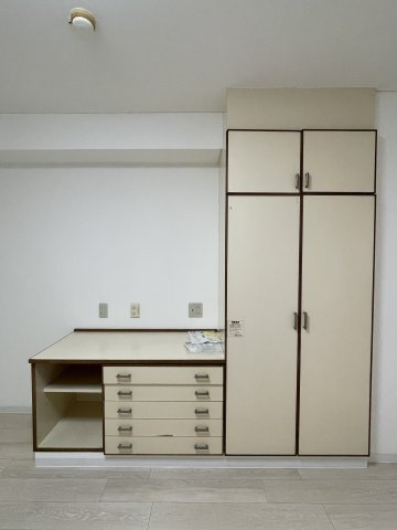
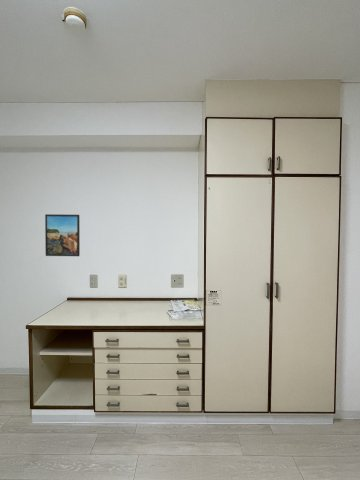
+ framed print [44,213,81,257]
